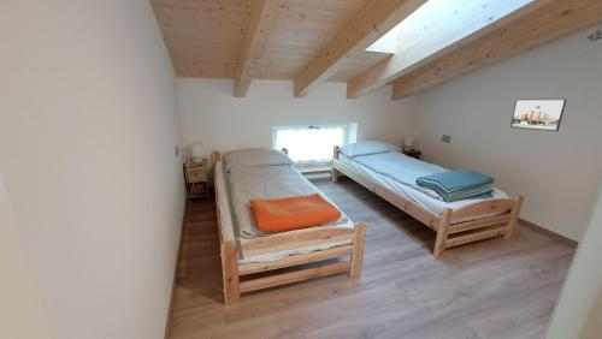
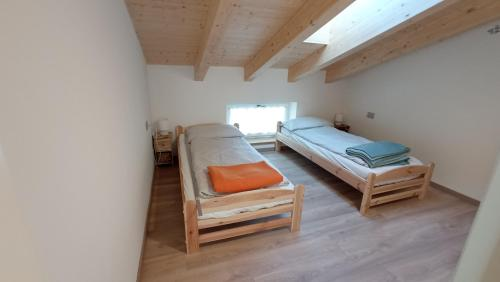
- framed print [509,97,567,132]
